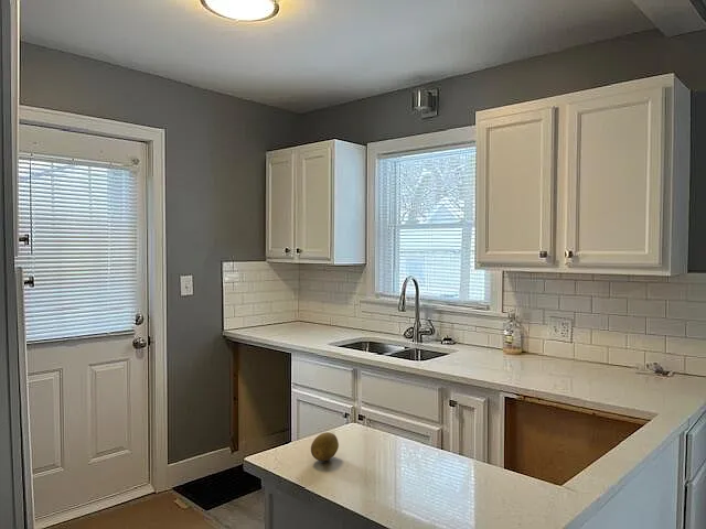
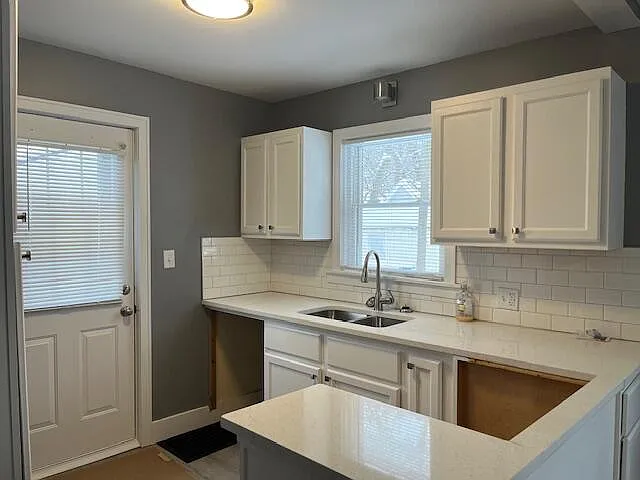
- fruit [310,431,340,462]
